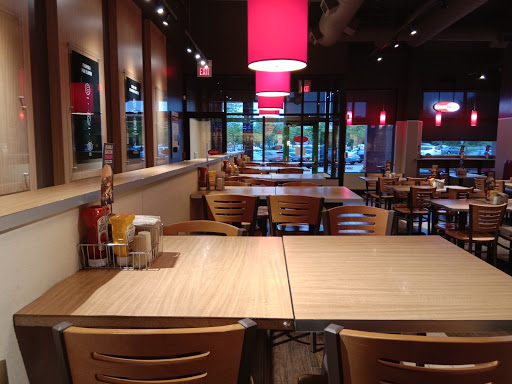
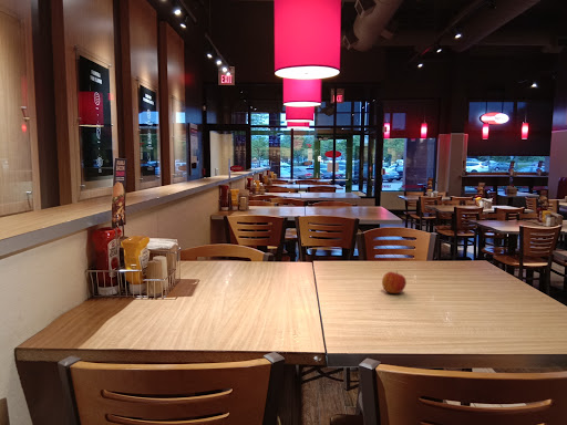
+ apple [381,270,408,294]
